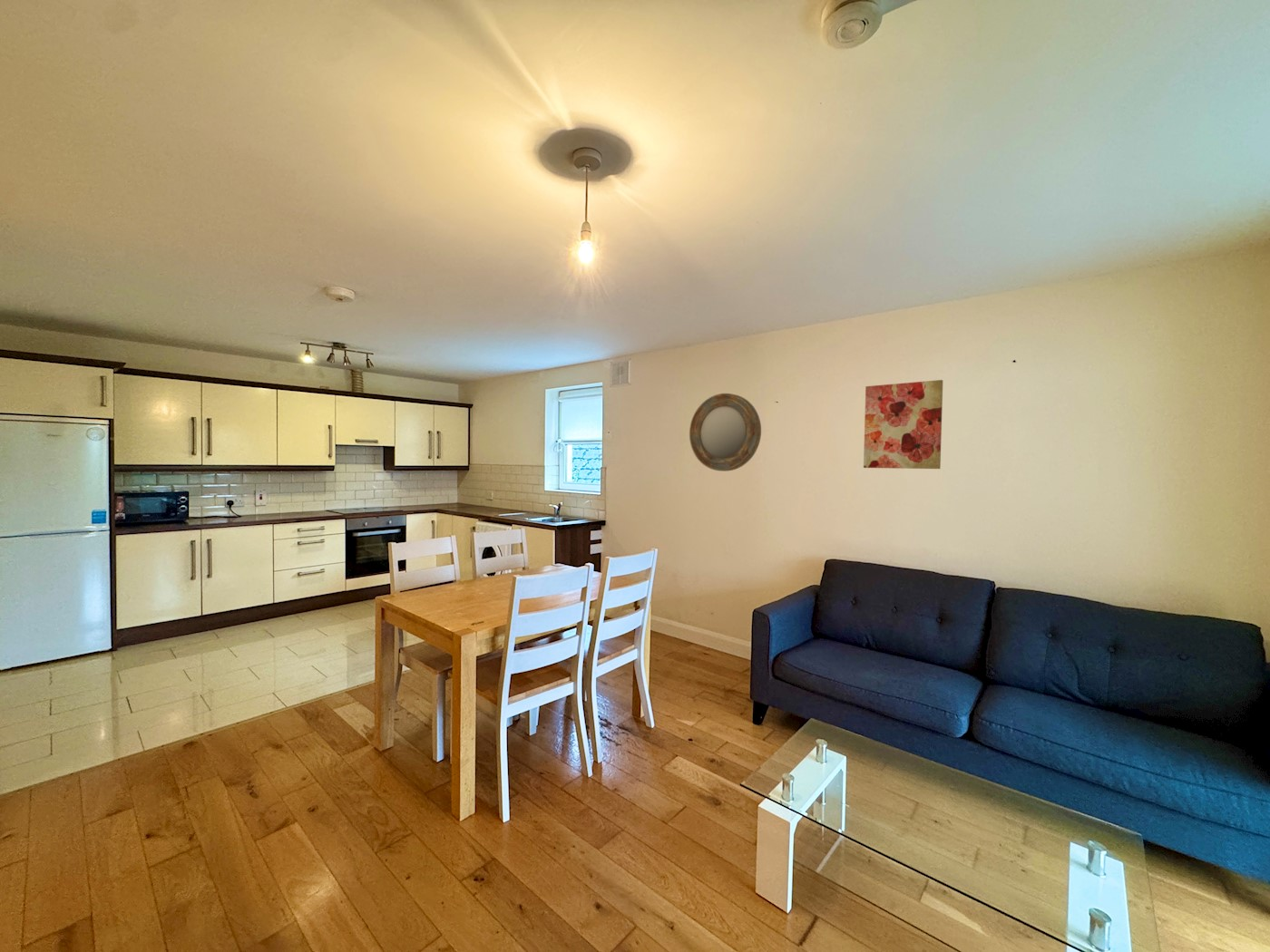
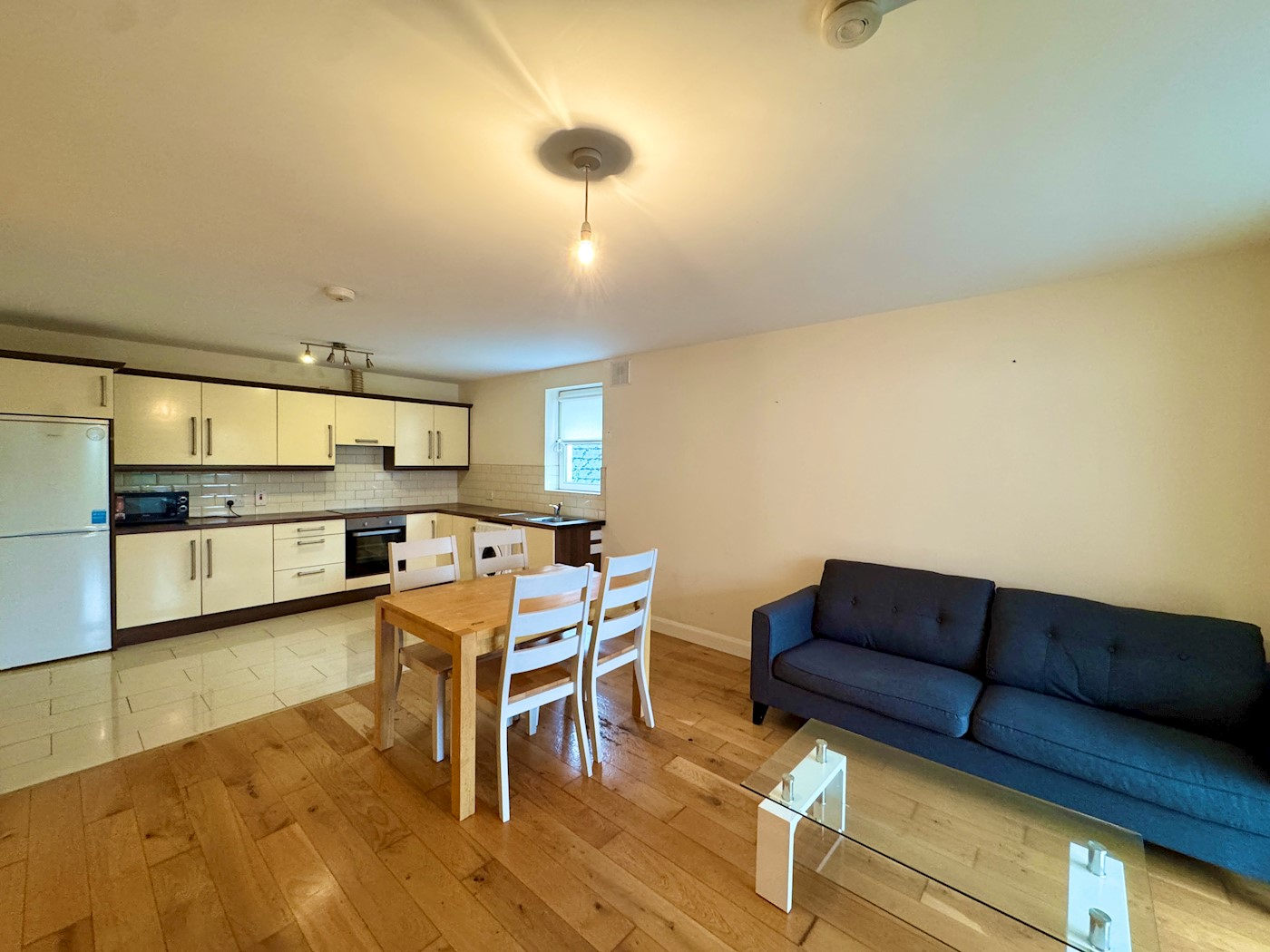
- wall art [863,379,943,470]
- home mirror [689,393,762,472]
